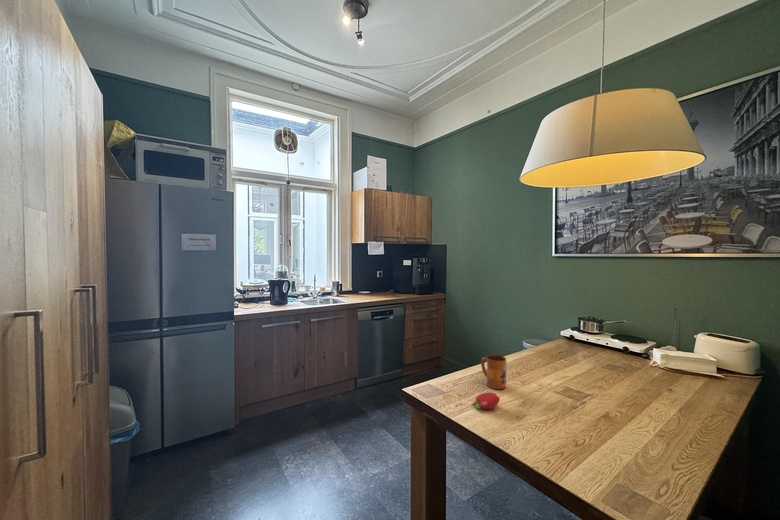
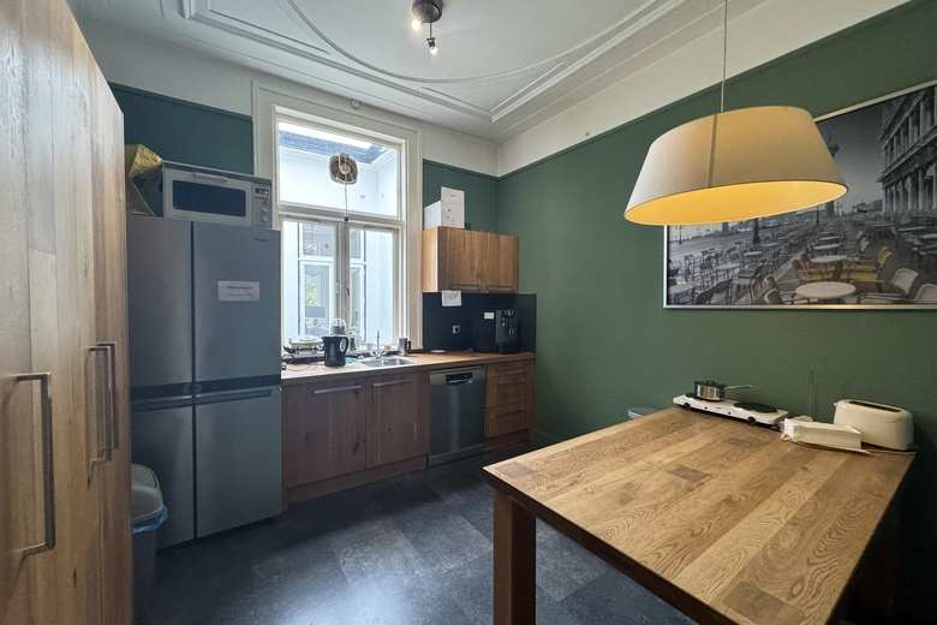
- fruit [471,391,501,410]
- mug [480,354,507,390]
